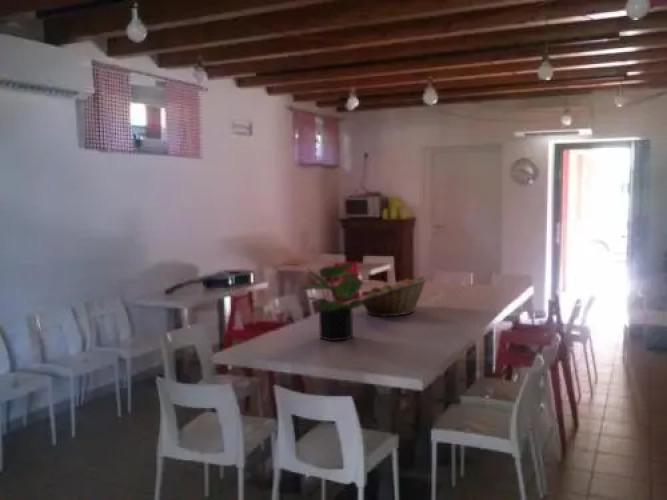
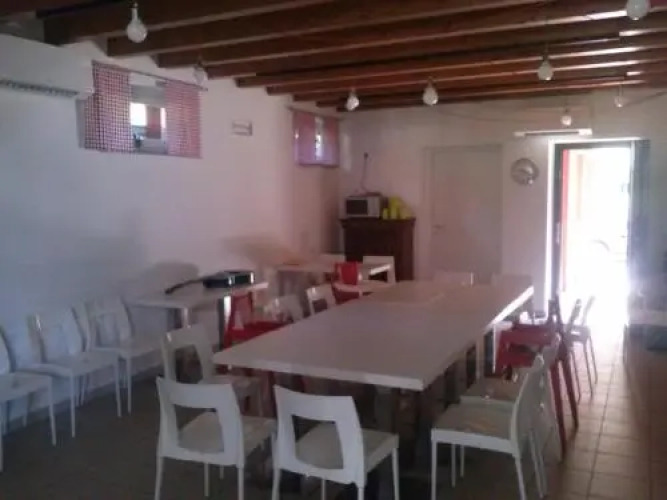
- potted plant [297,262,363,342]
- fruit basket [359,276,428,318]
